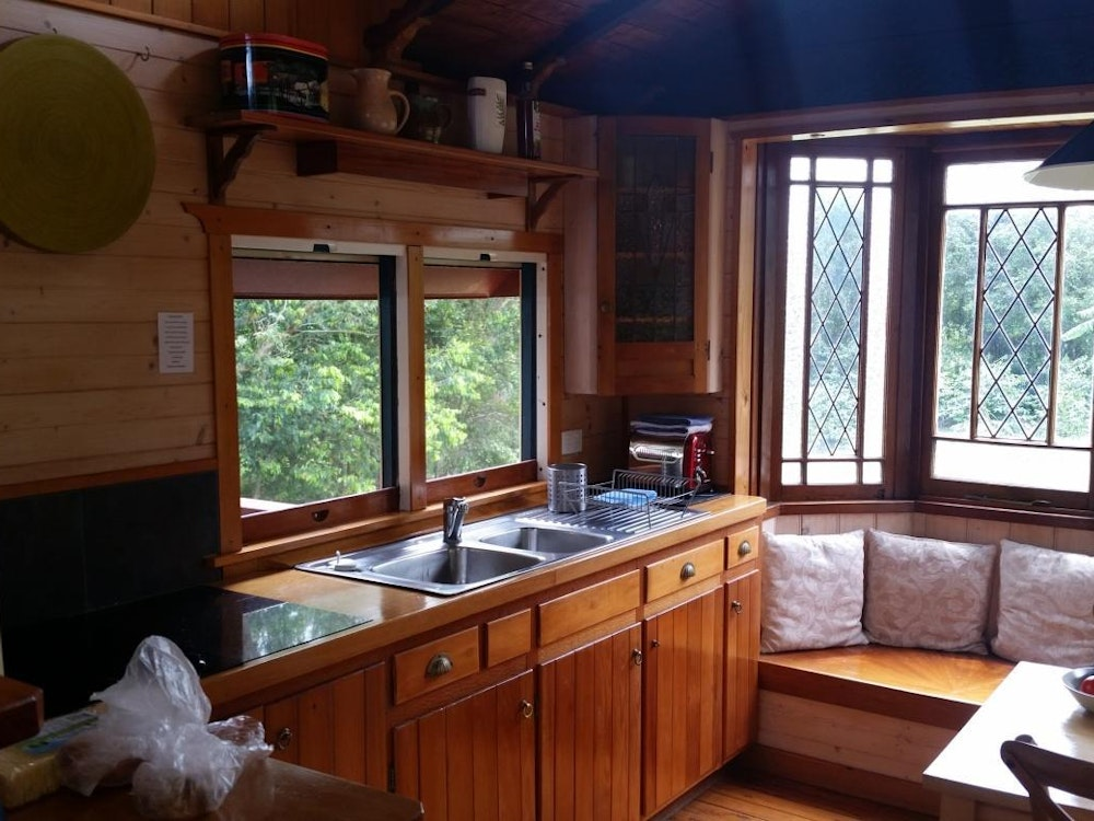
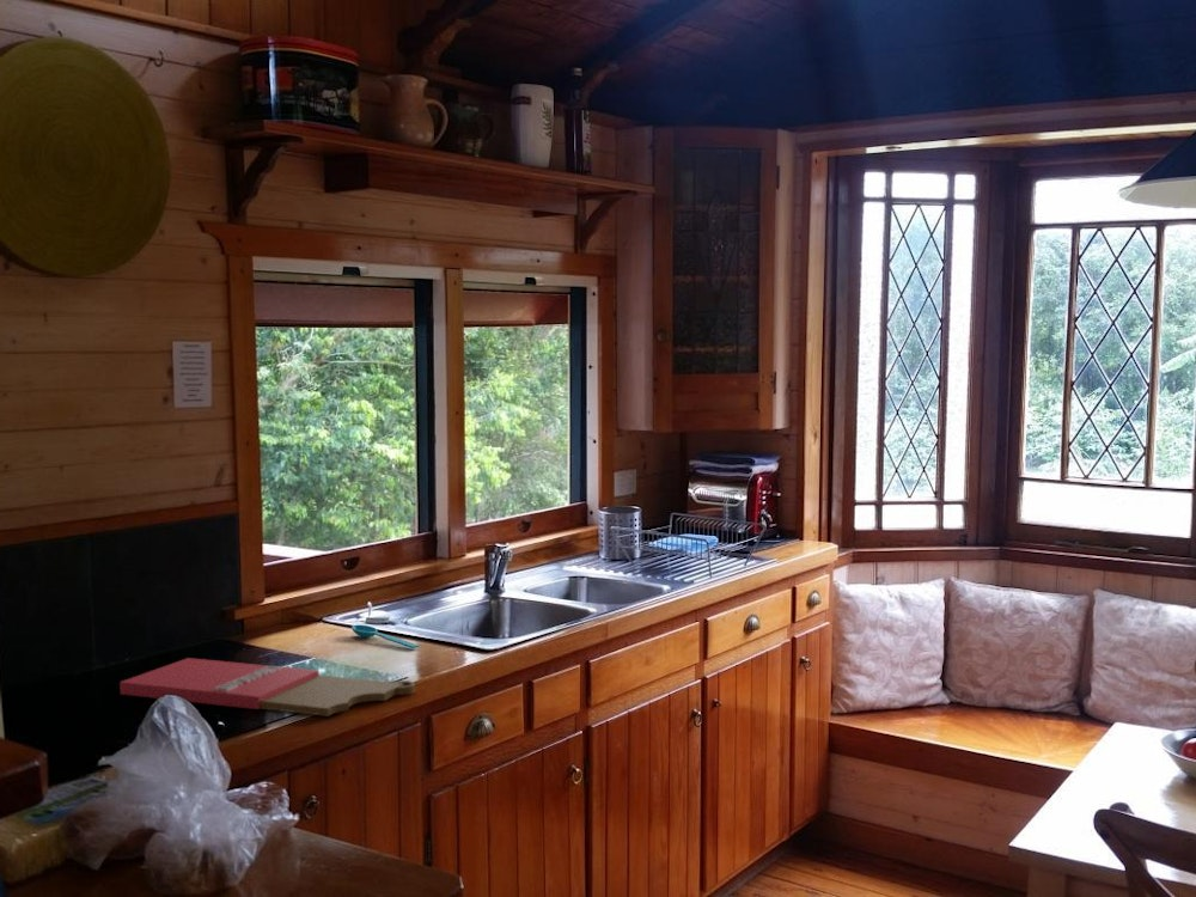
+ cutting board [118,657,416,718]
+ spoon [350,623,420,649]
